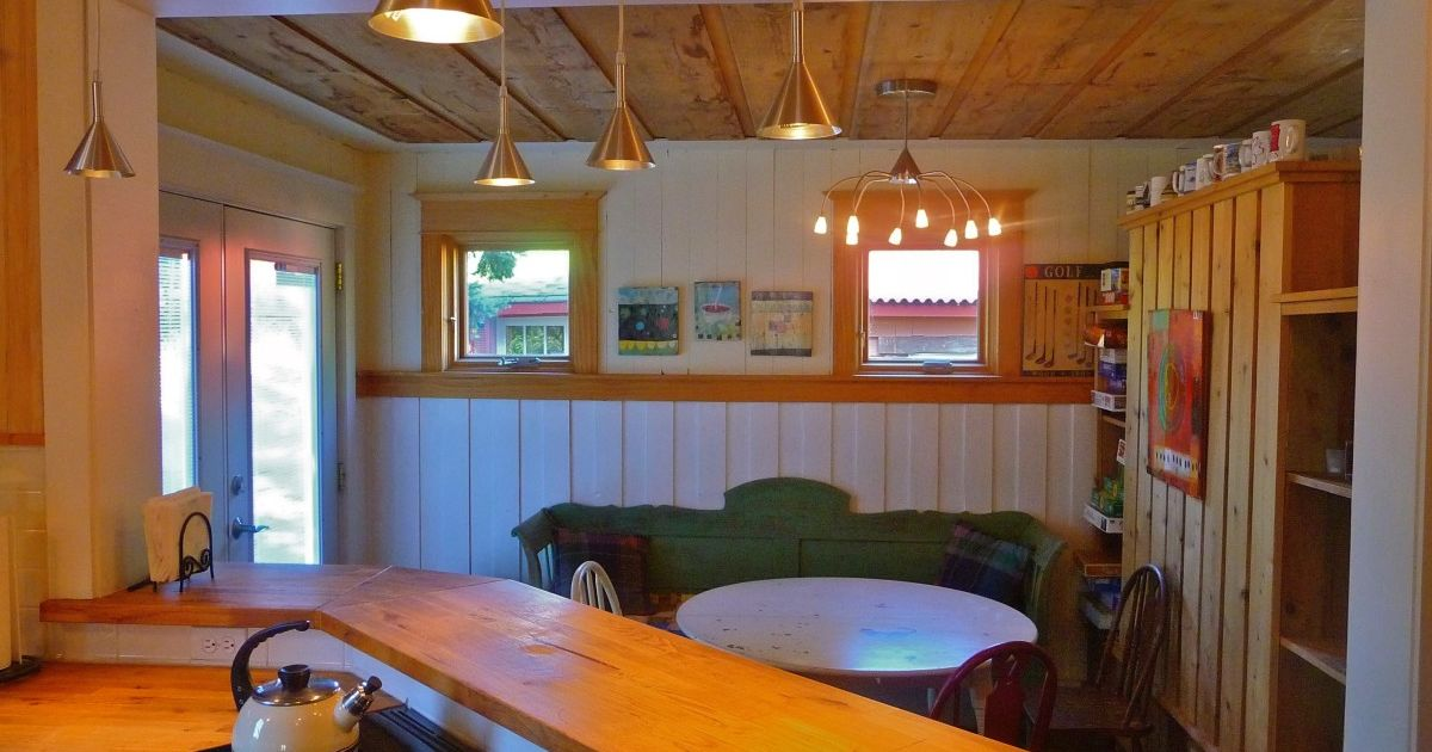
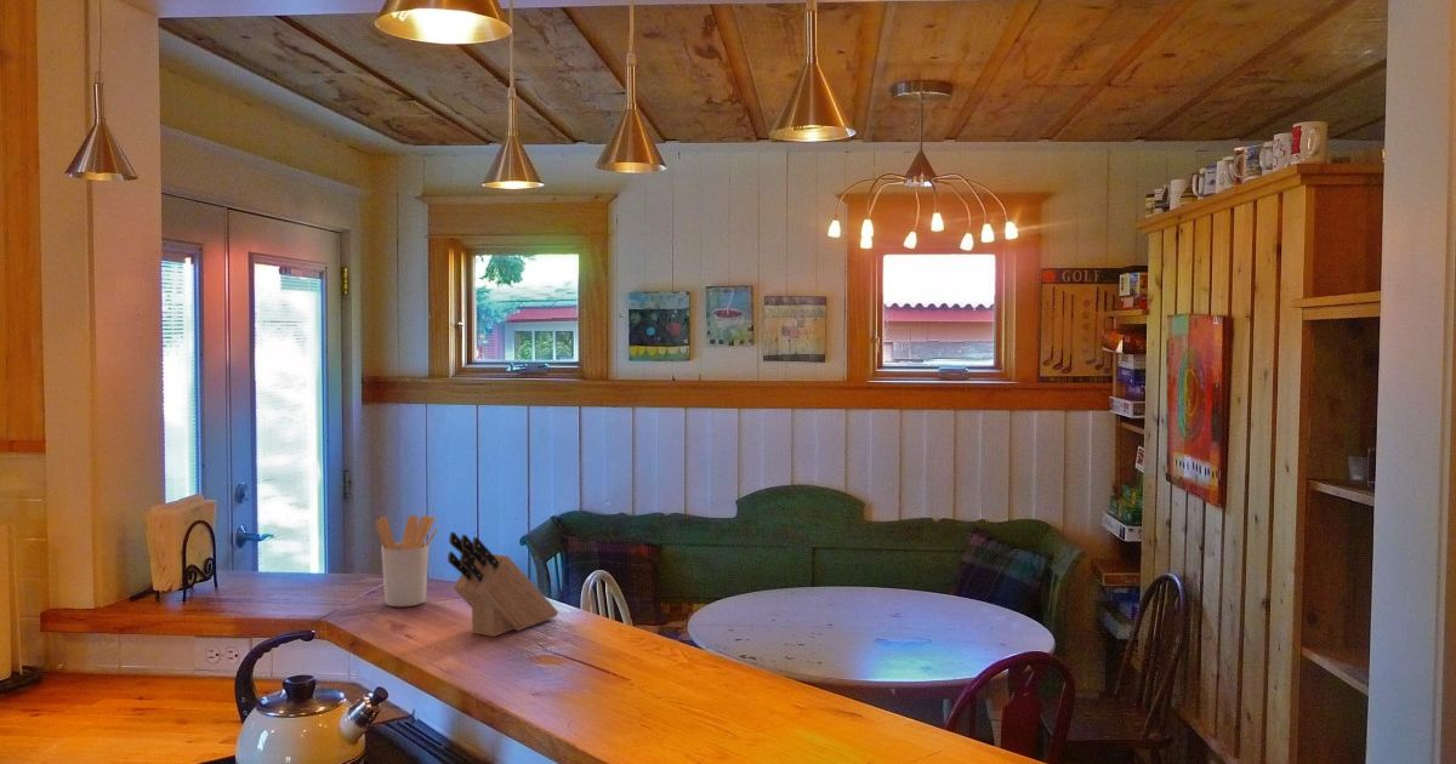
+ knife block [447,531,559,638]
+ utensil holder [375,514,439,608]
